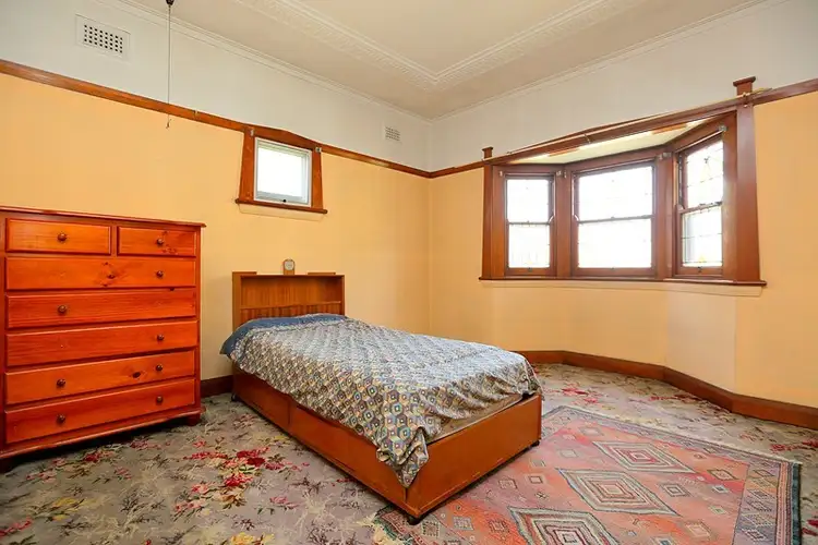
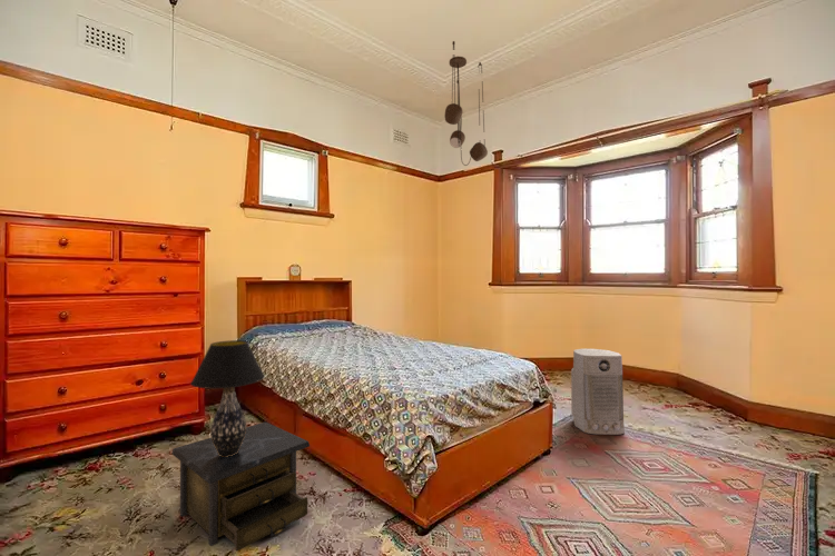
+ table lamp [189,339,266,457]
+ air purifier [570,348,626,436]
+ nightstand [170,420,311,553]
+ ceiling light fixture [443,40,489,167]
